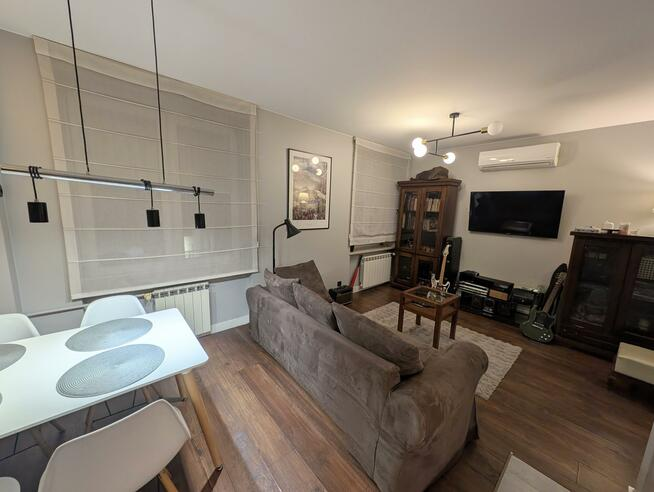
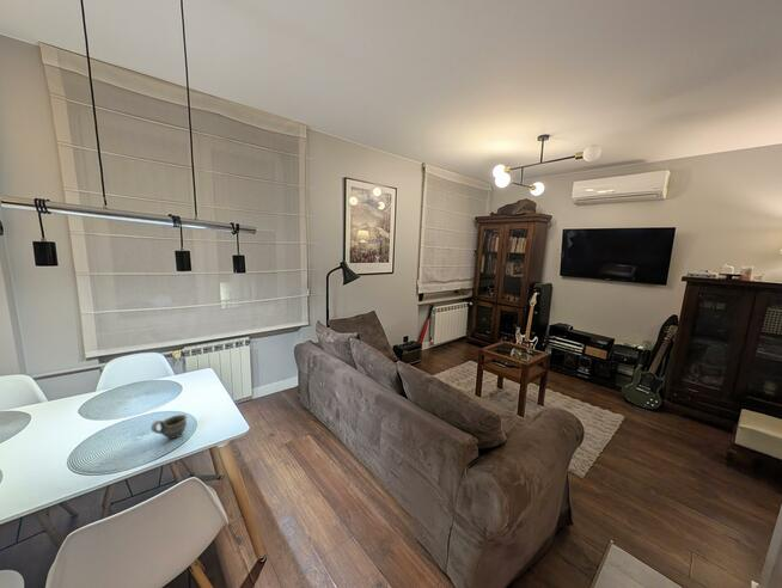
+ cup [149,414,188,440]
